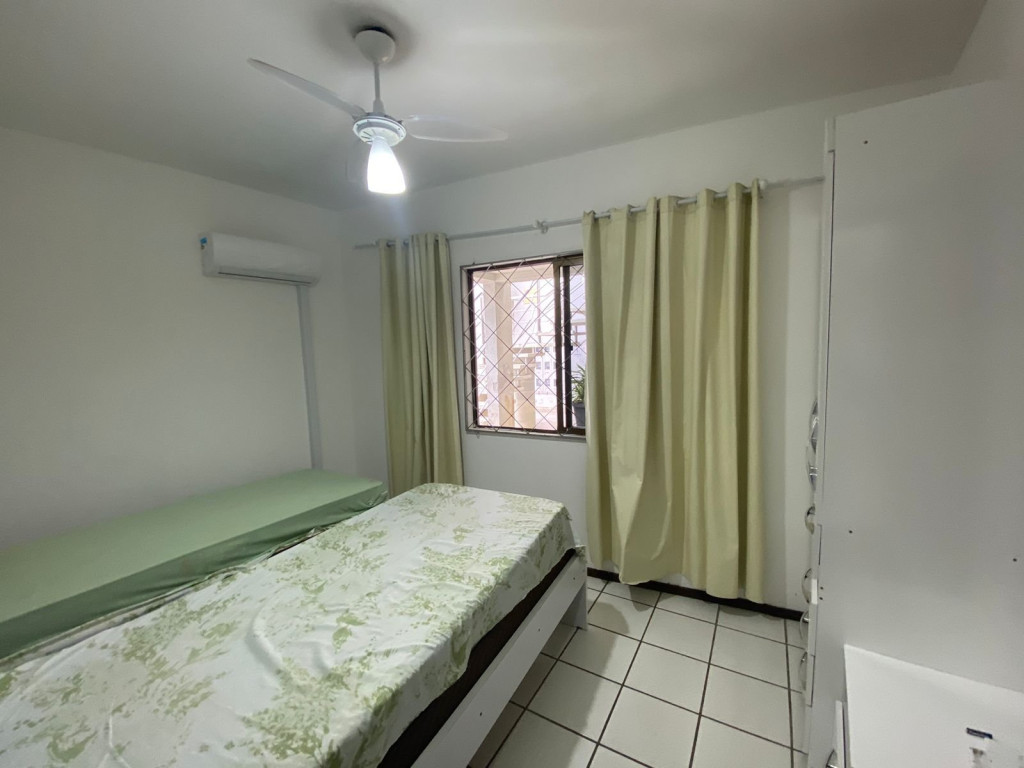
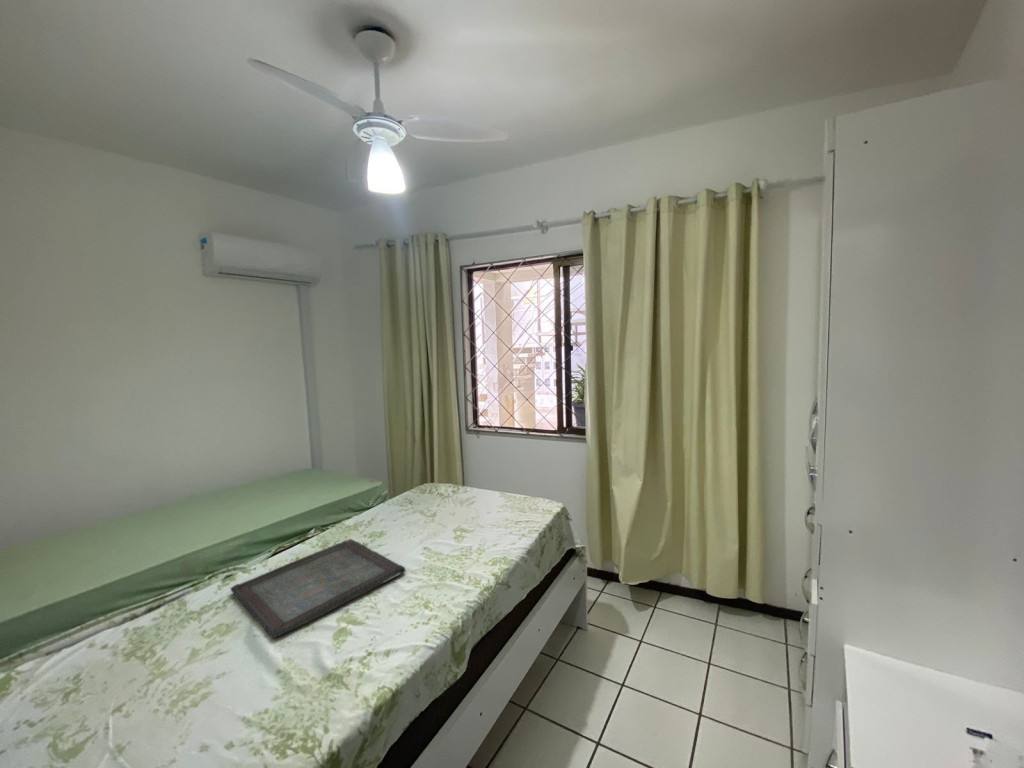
+ serving tray [230,538,407,639]
